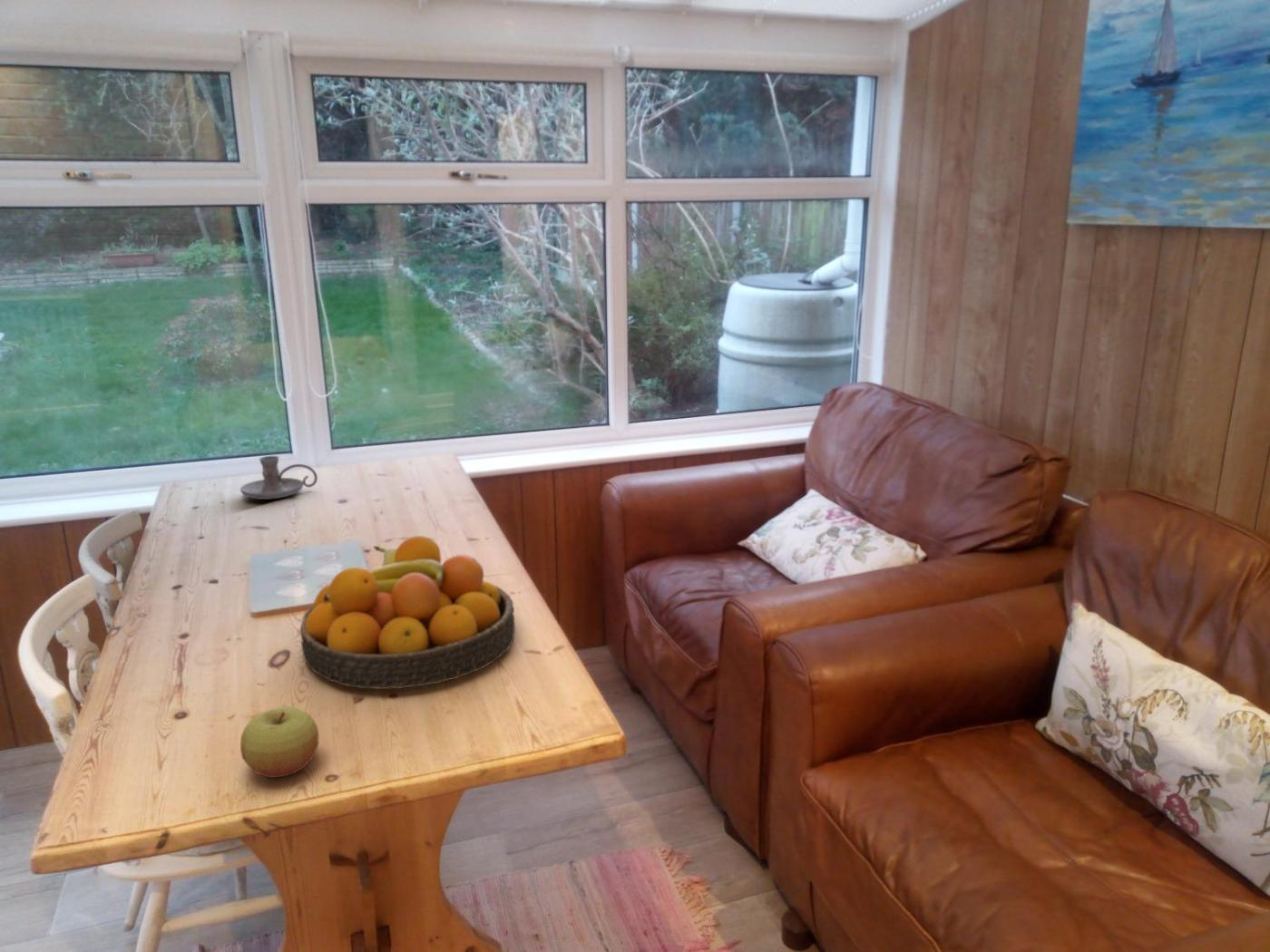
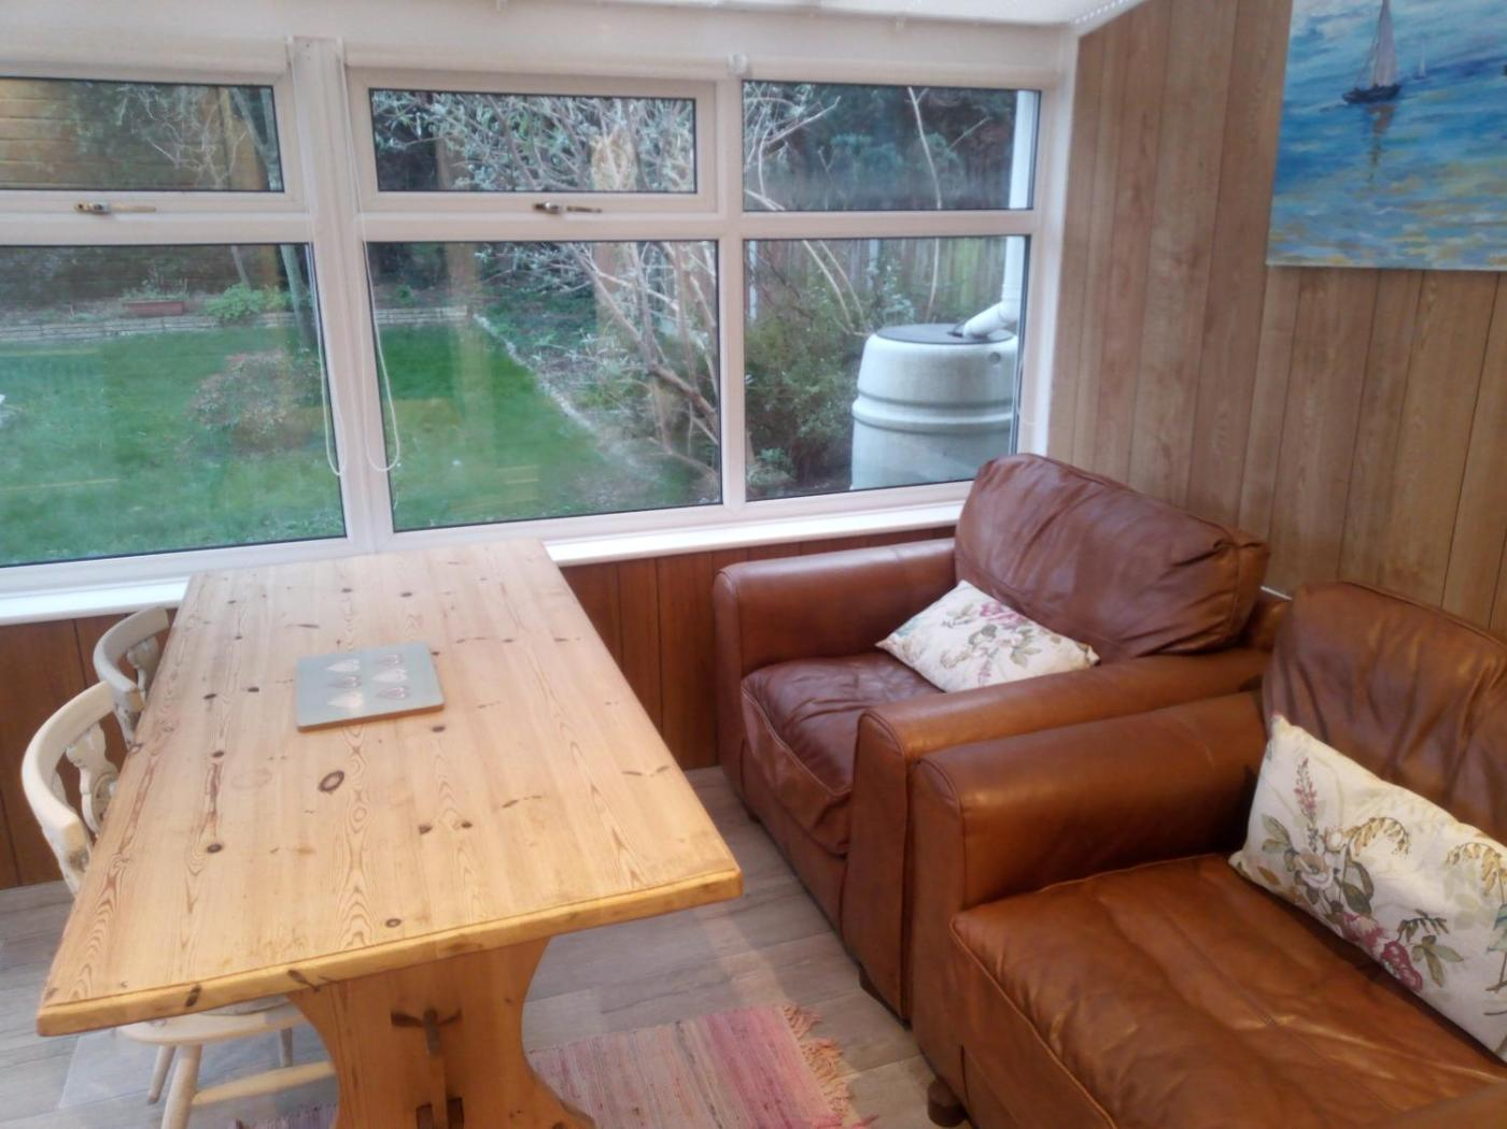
- fruit bowl [299,535,516,690]
- apple [239,706,319,779]
- candle holder [239,455,318,500]
